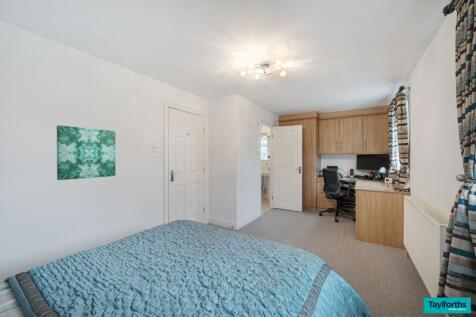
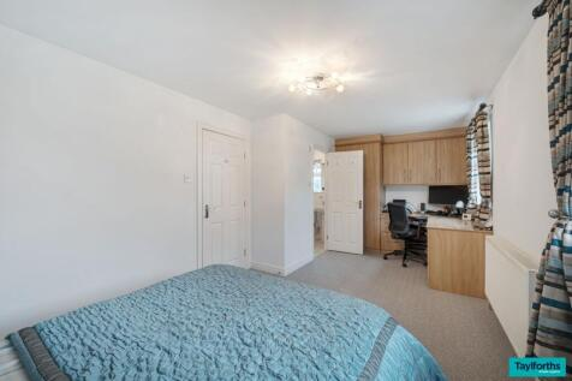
- wall art [56,124,117,181]
